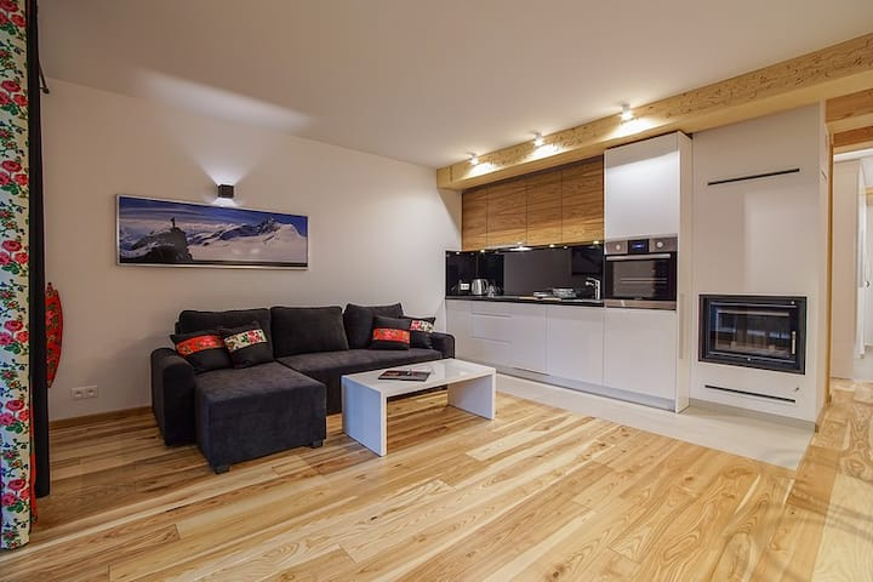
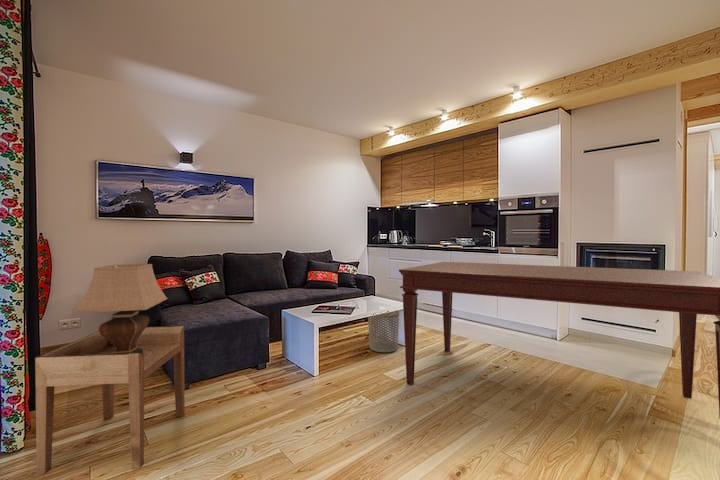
+ dining table [398,261,720,418]
+ side table [34,325,186,476]
+ table lamp [73,263,168,354]
+ waste bin [367,310,400,353]
